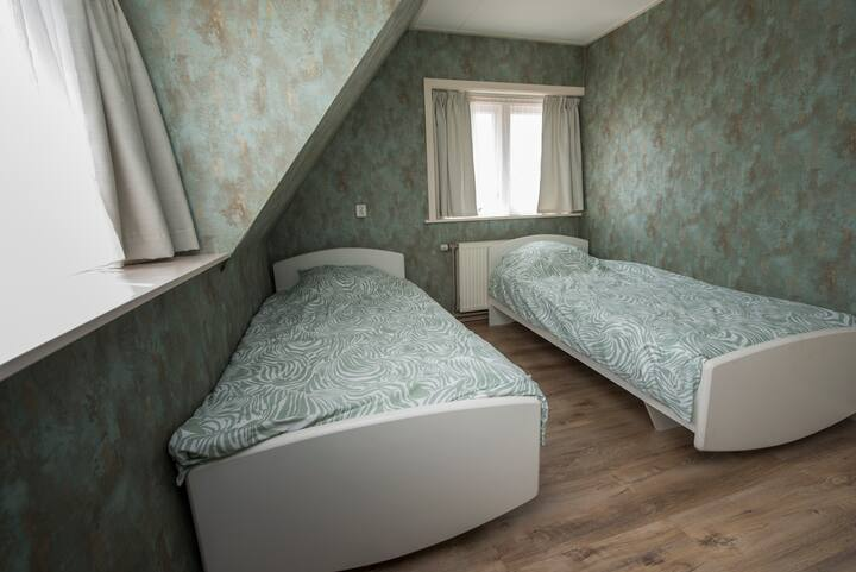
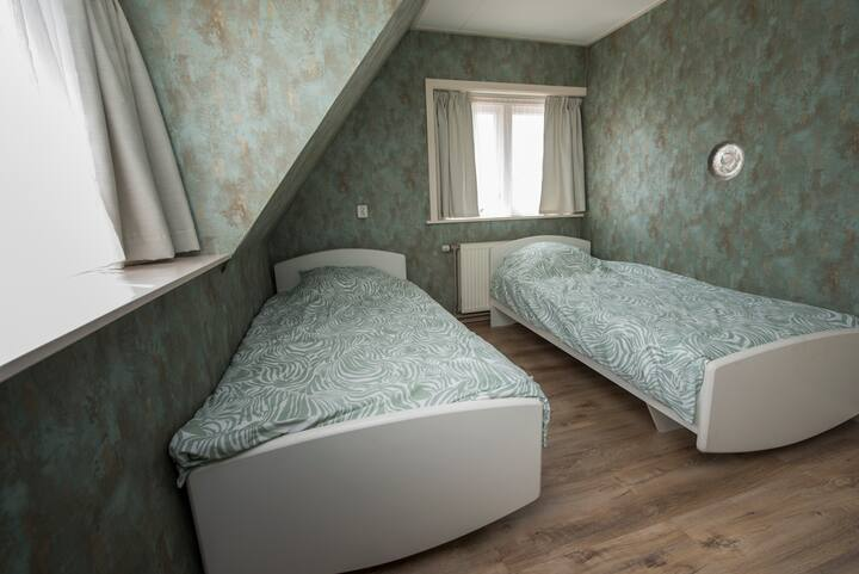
+ decorative plate [706,138,746,181]
